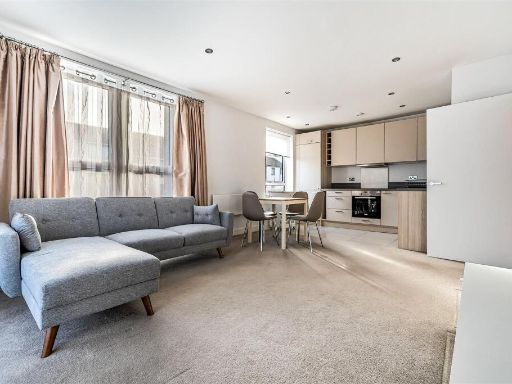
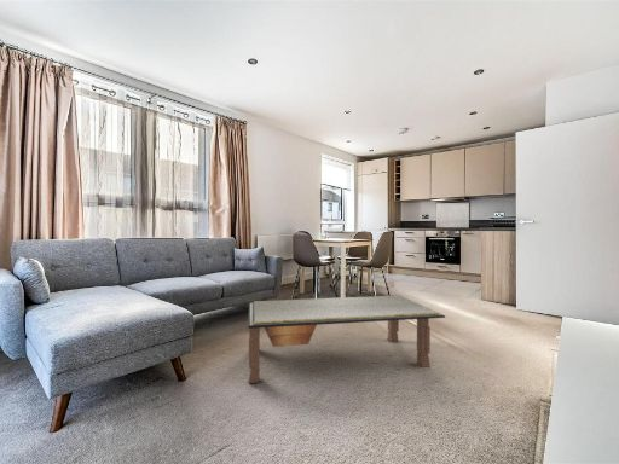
+ coffee table [247,295,446,384]
